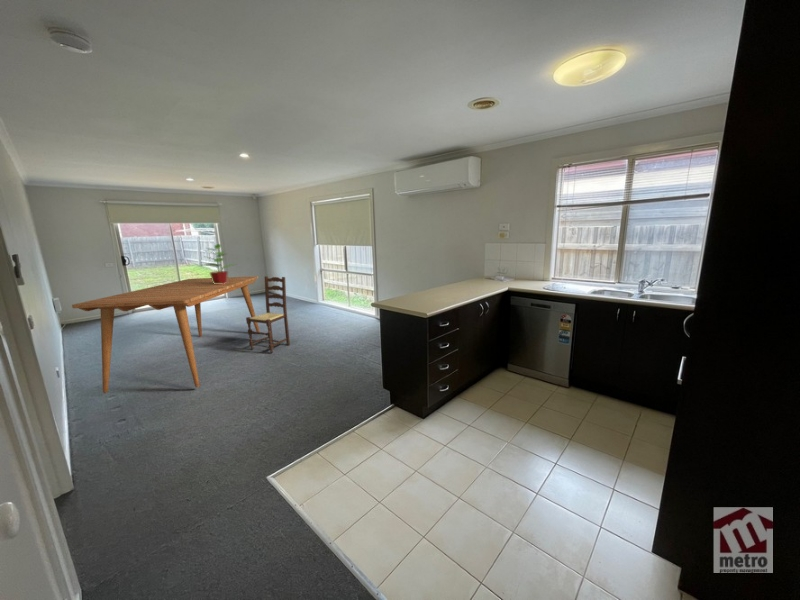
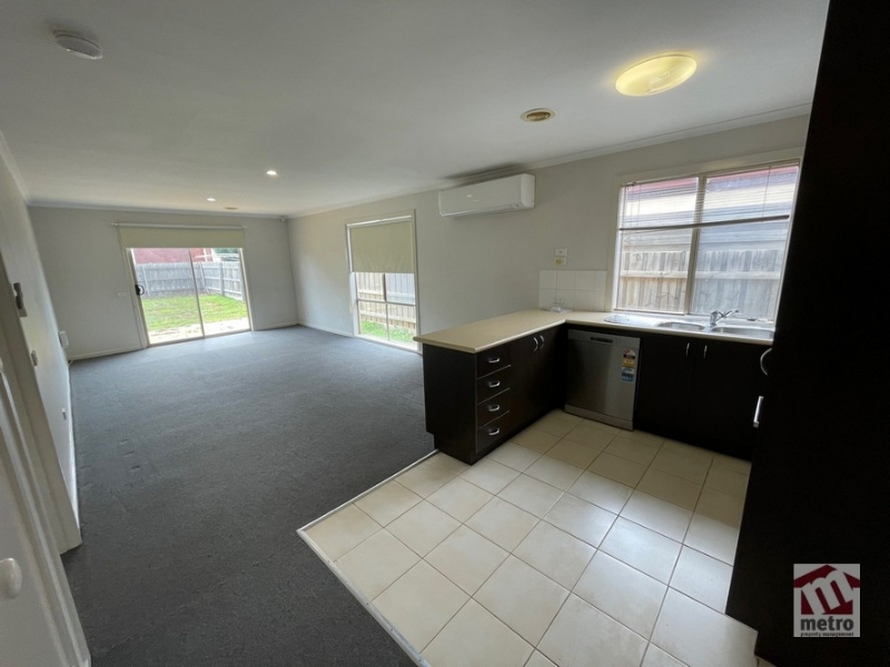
- dining table [71,275,261,394]
- potted plant [202,241,237,284]
- dining chair [245,275,291,354]
